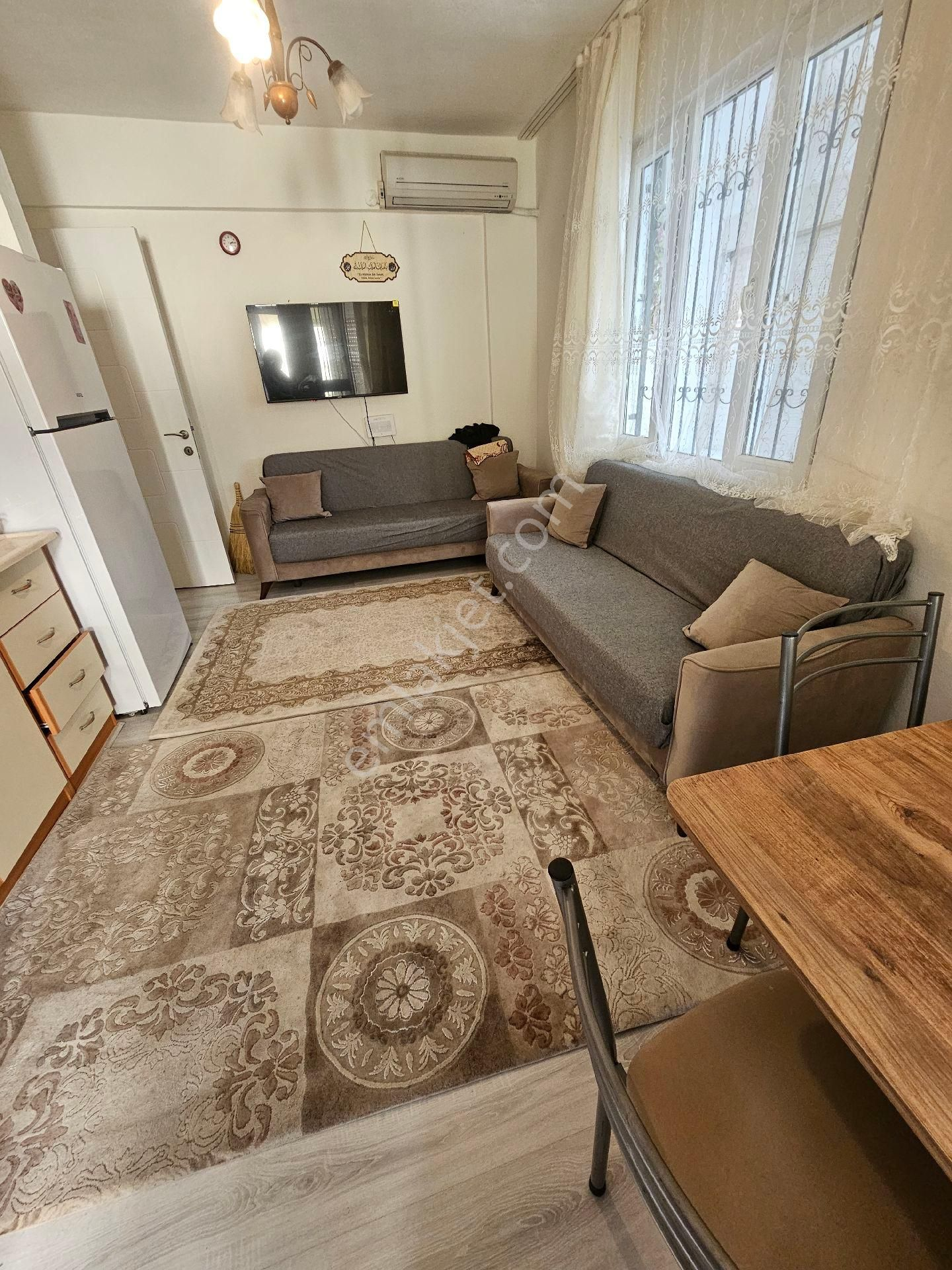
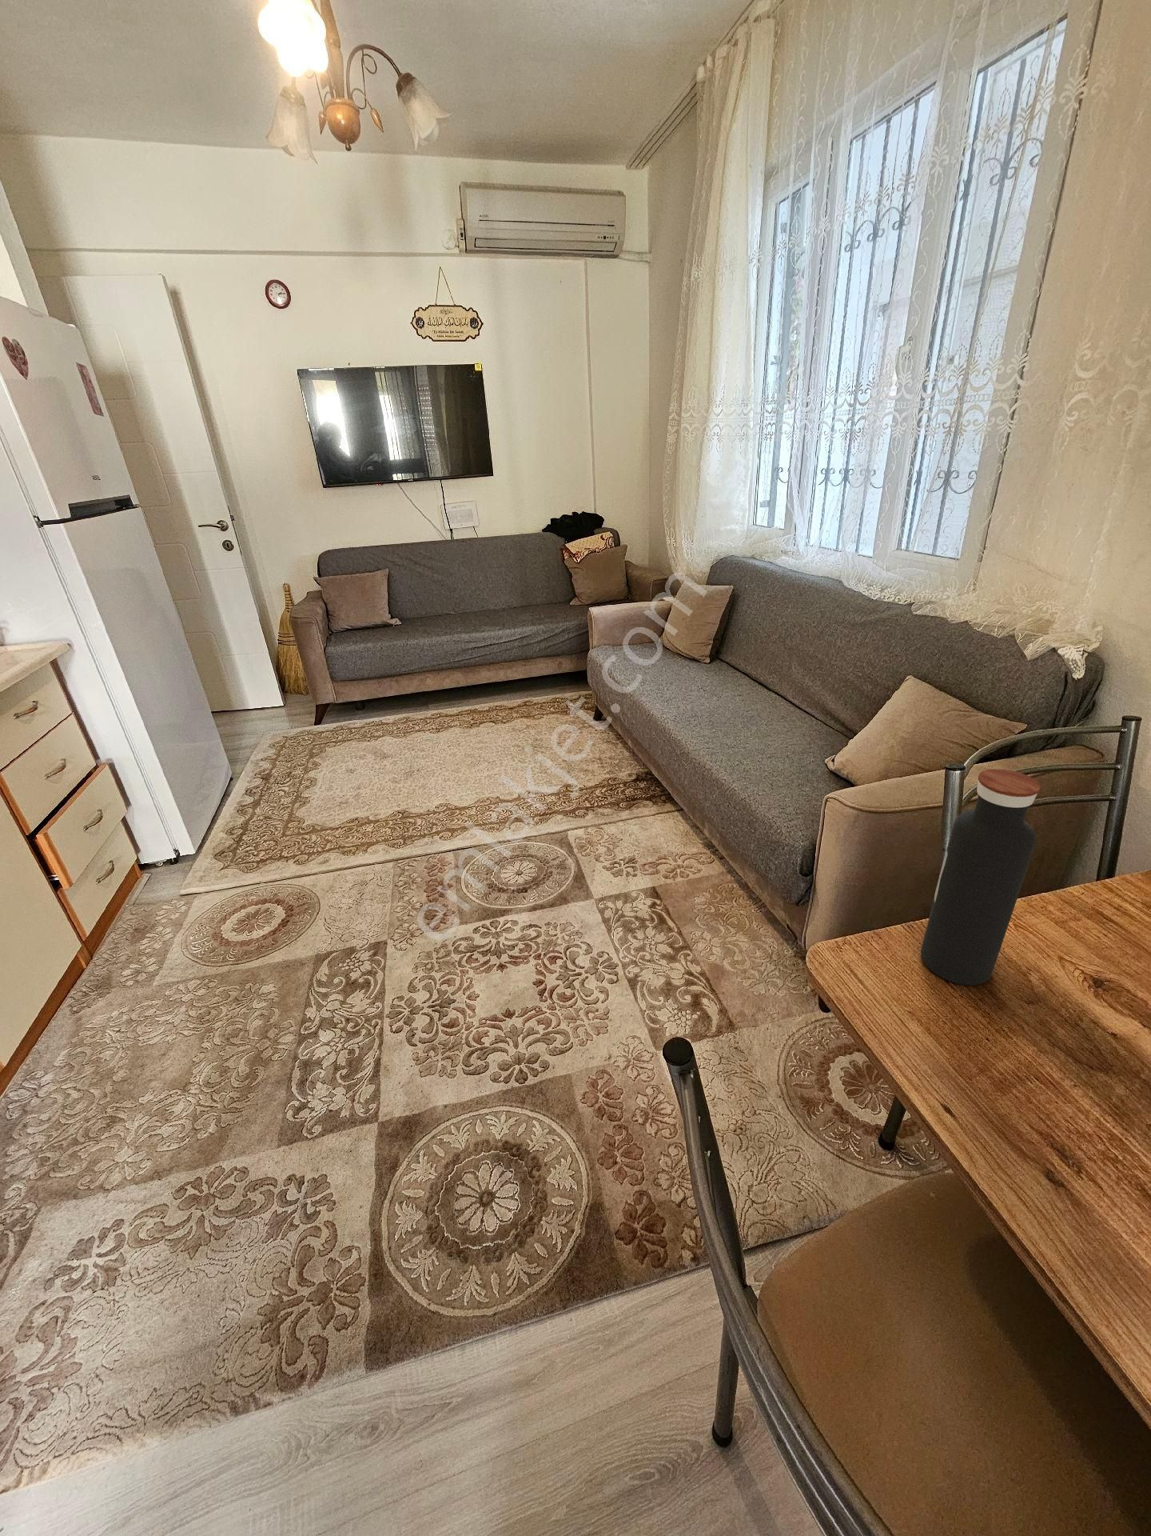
+ water bottle [920,768,1041,986]
